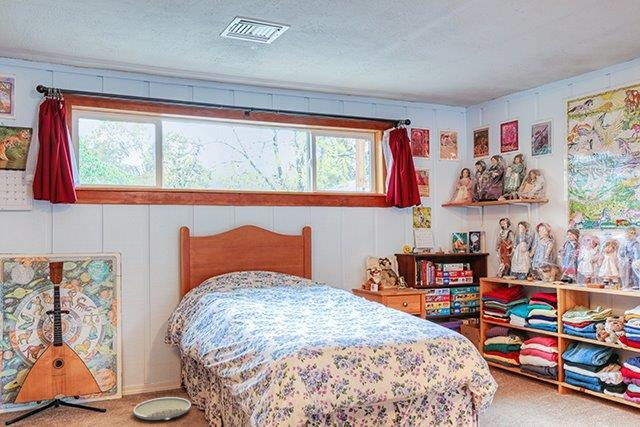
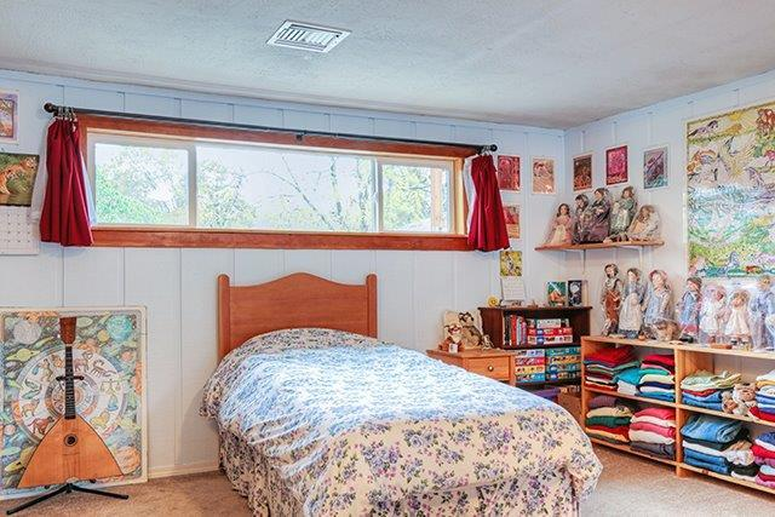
- woven basket [133,396,192,421]
